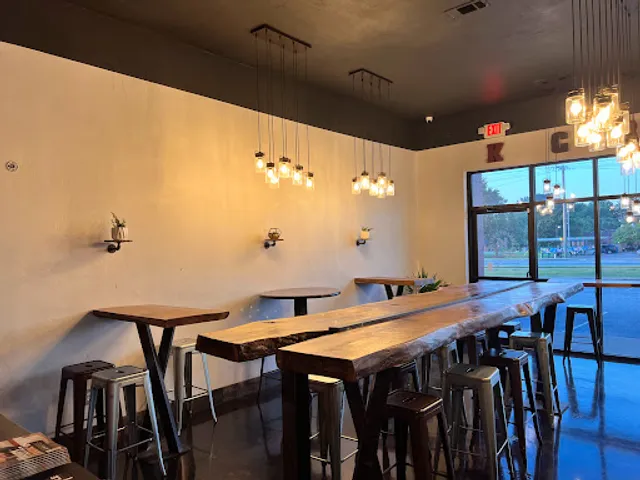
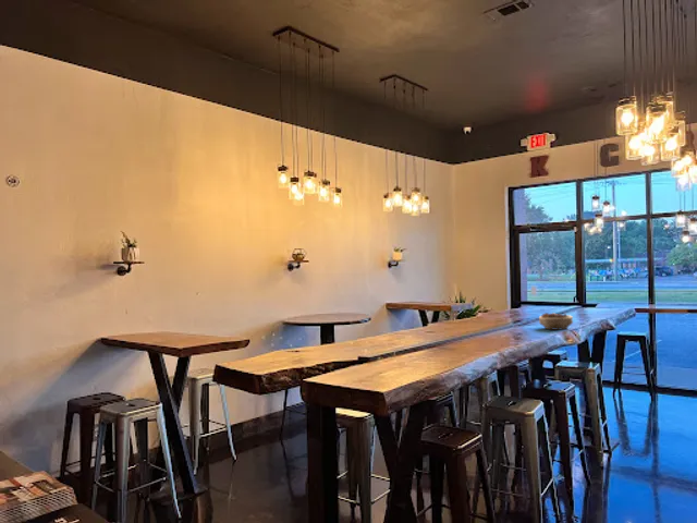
+ succulent planter [538,312,574,331]
